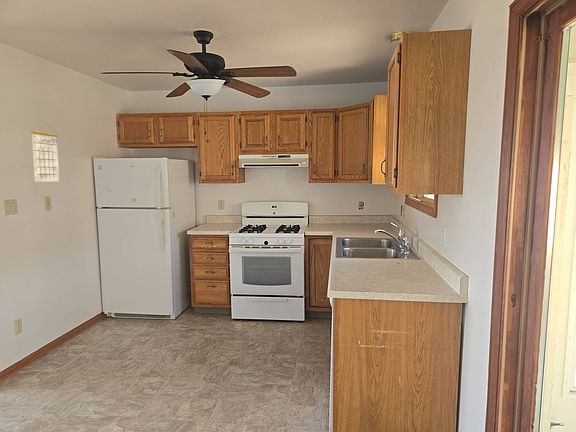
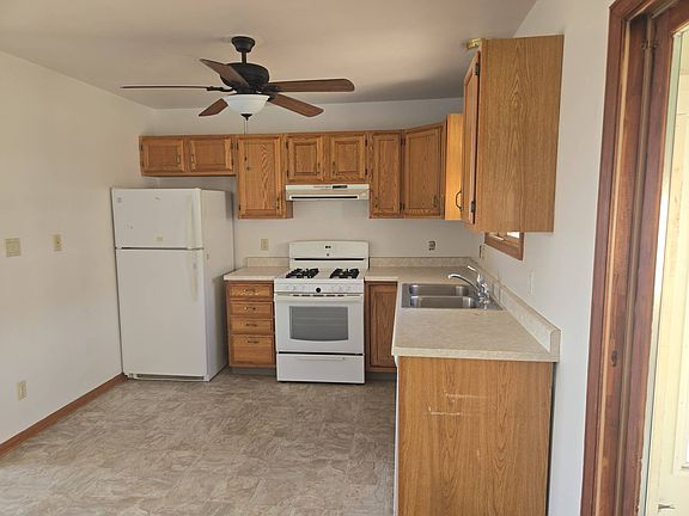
- calendar [30,120,60,183]
